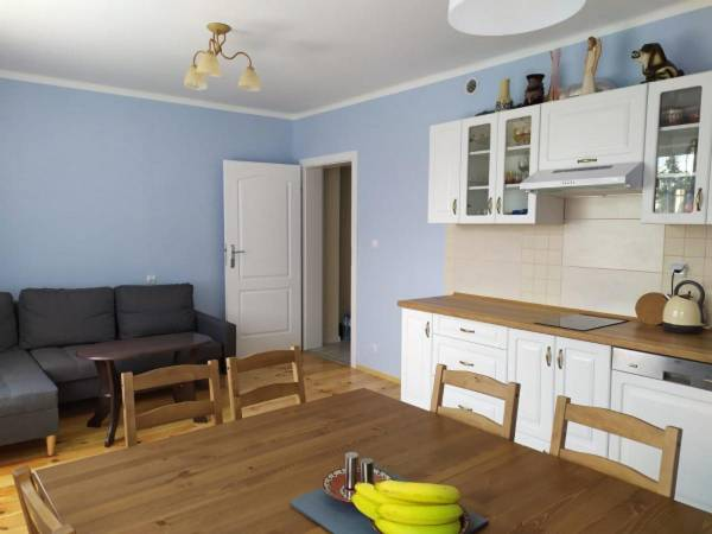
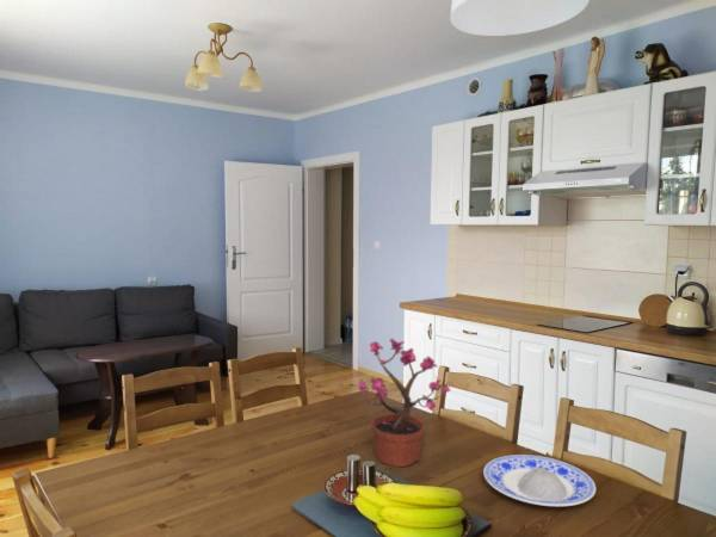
+ potted plant [357,338,452,468]
+ plate [482,453,597,507]
